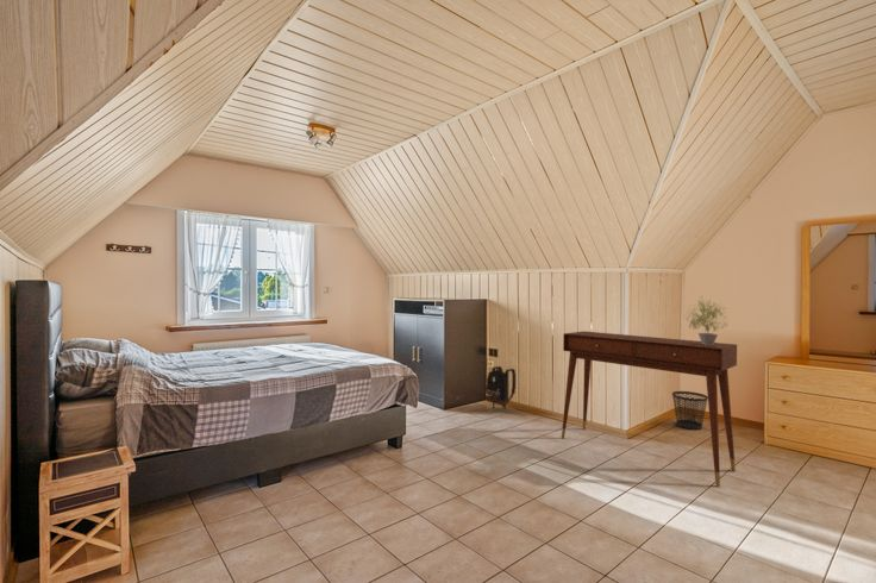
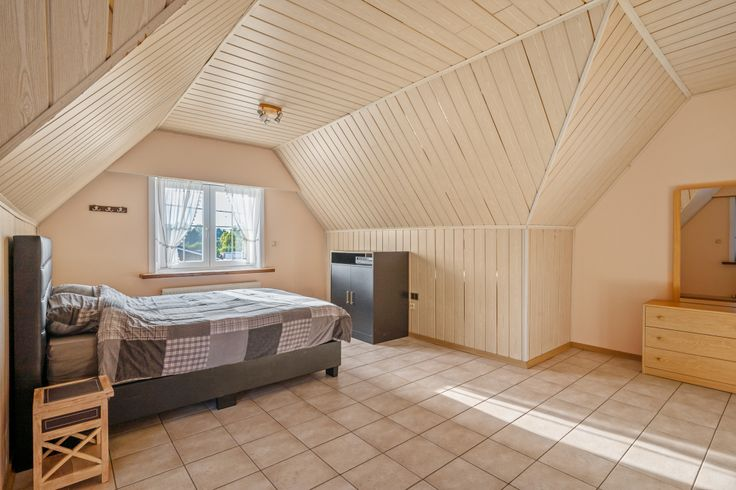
- desk [561,331,738,487]
- wastebasket [671,390,708,431]
- potted plant [683,295,728,345]
- backpack [484,365,517,410]
